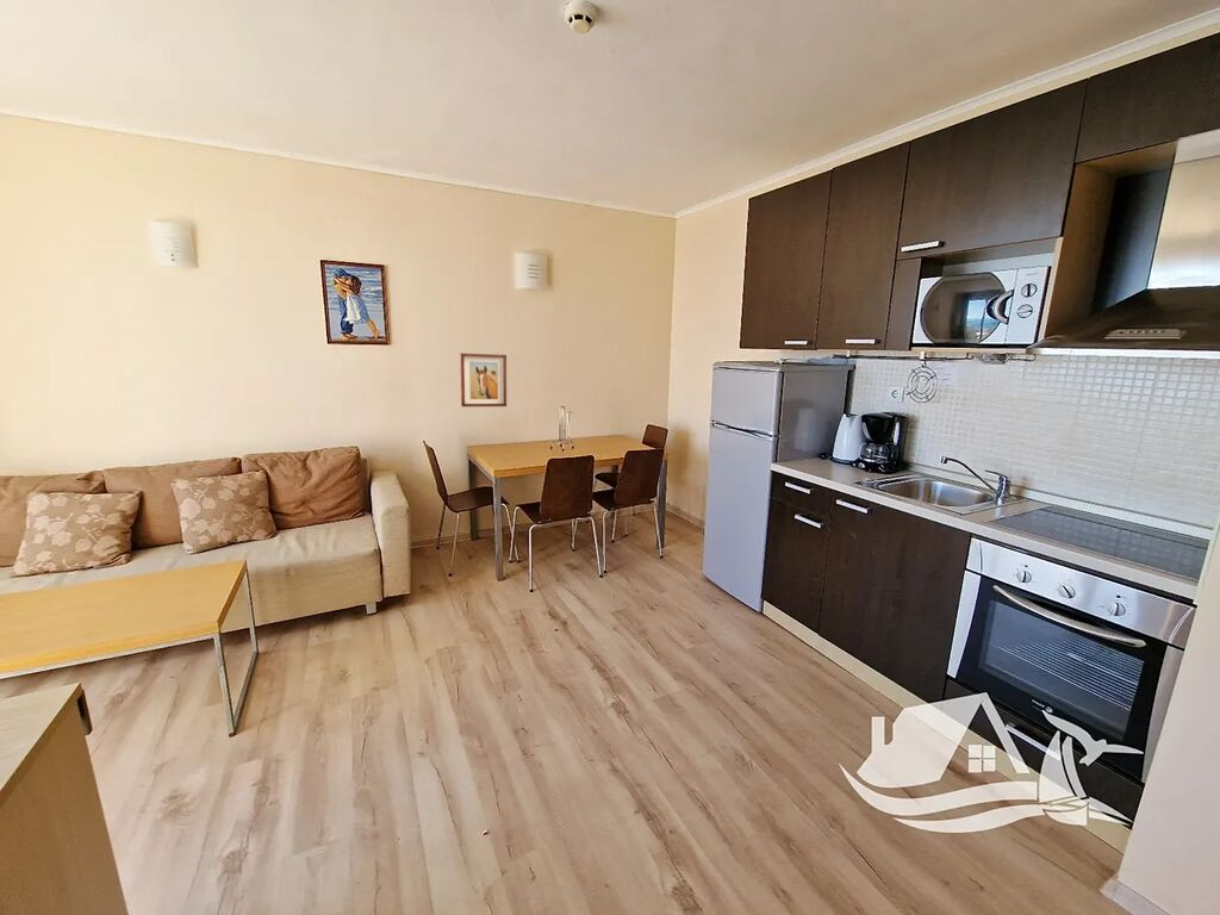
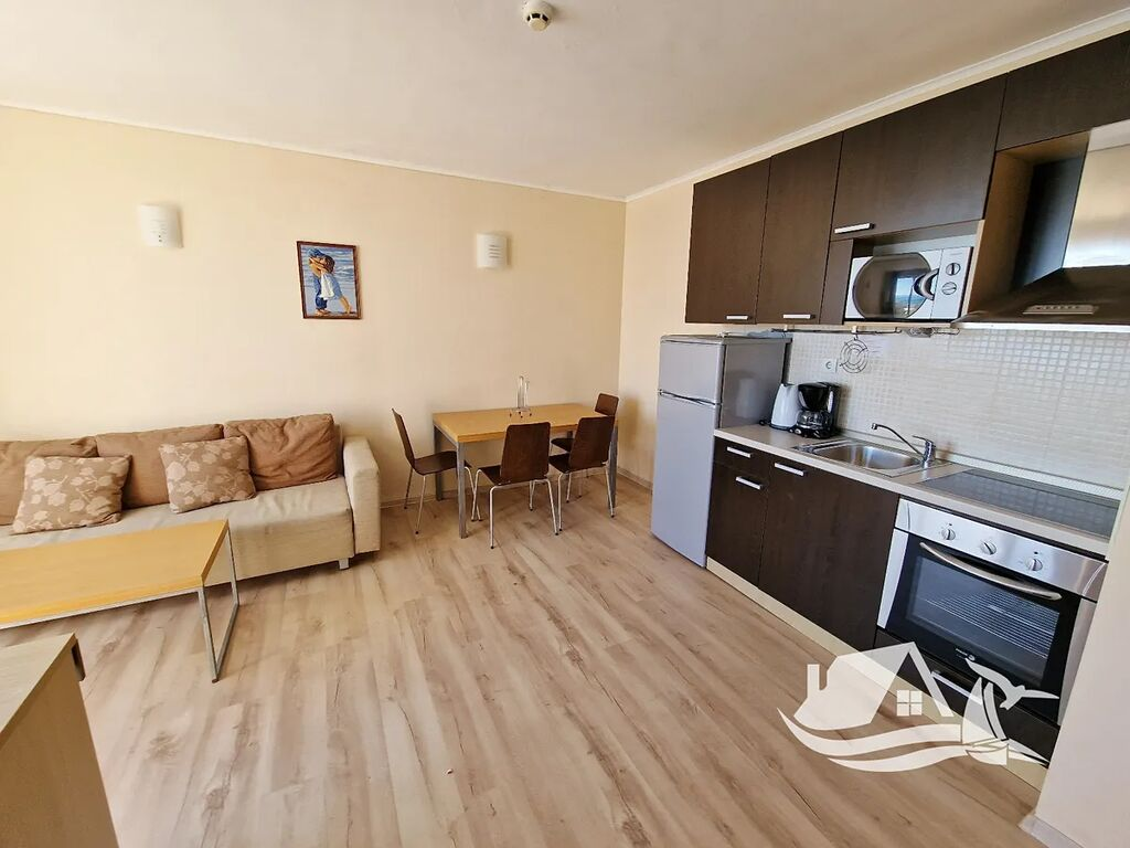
- wall art [459,353,508,407]
